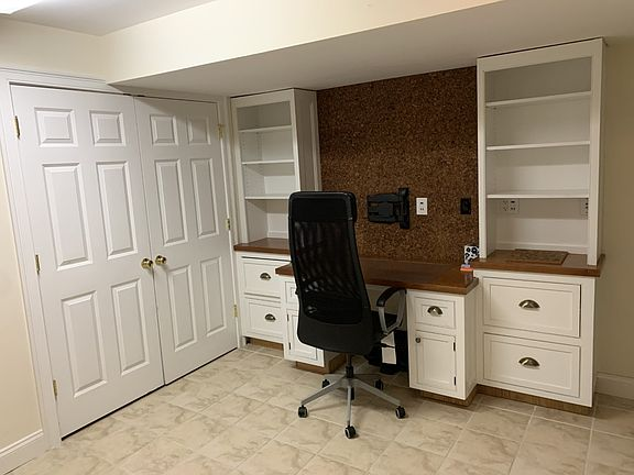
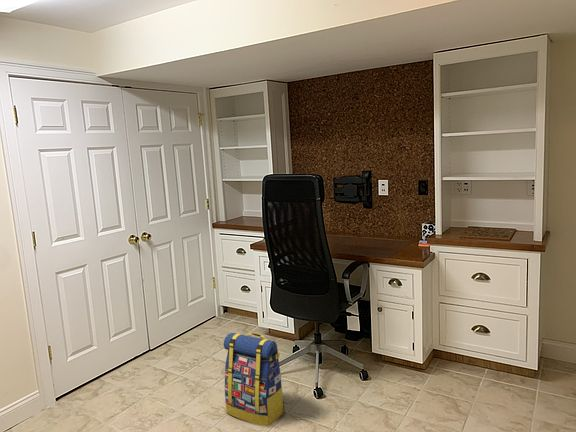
+ backpack [223,332,286,427]
